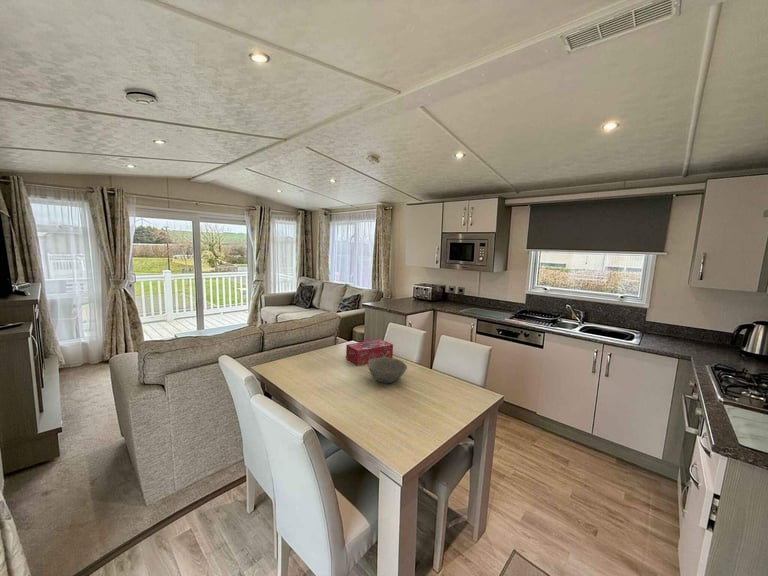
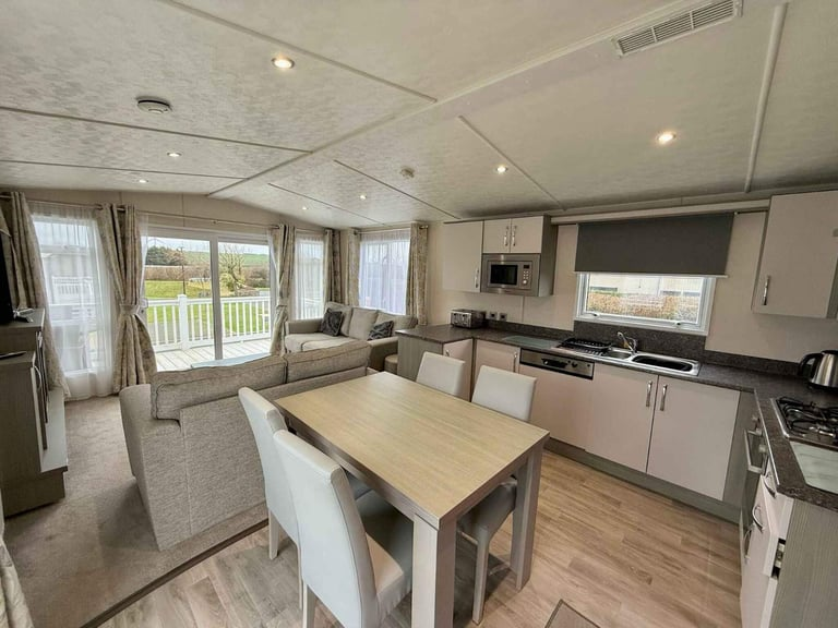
- tissue box [345,338,394,366]
- bowl [367,357,408,384]
